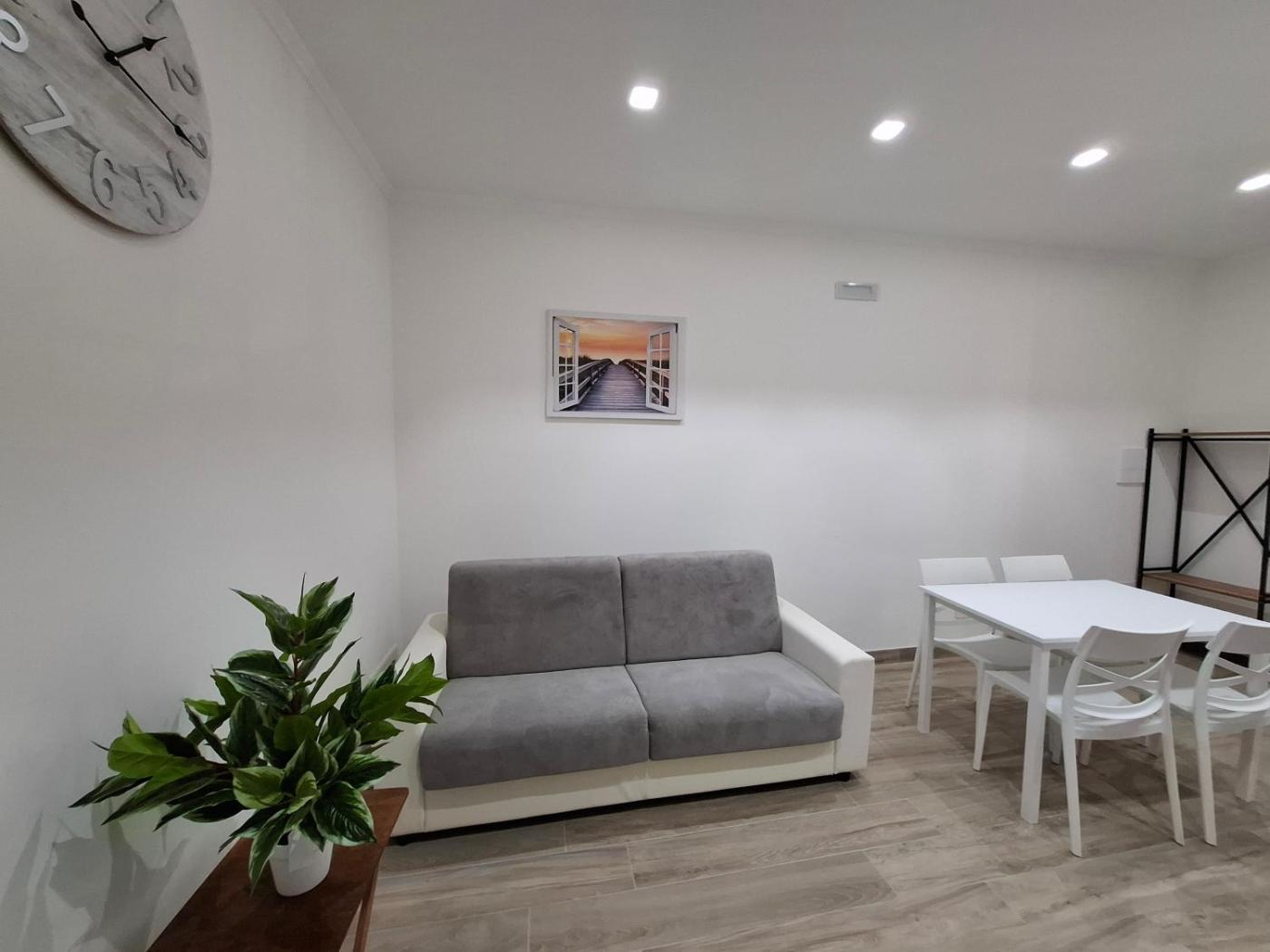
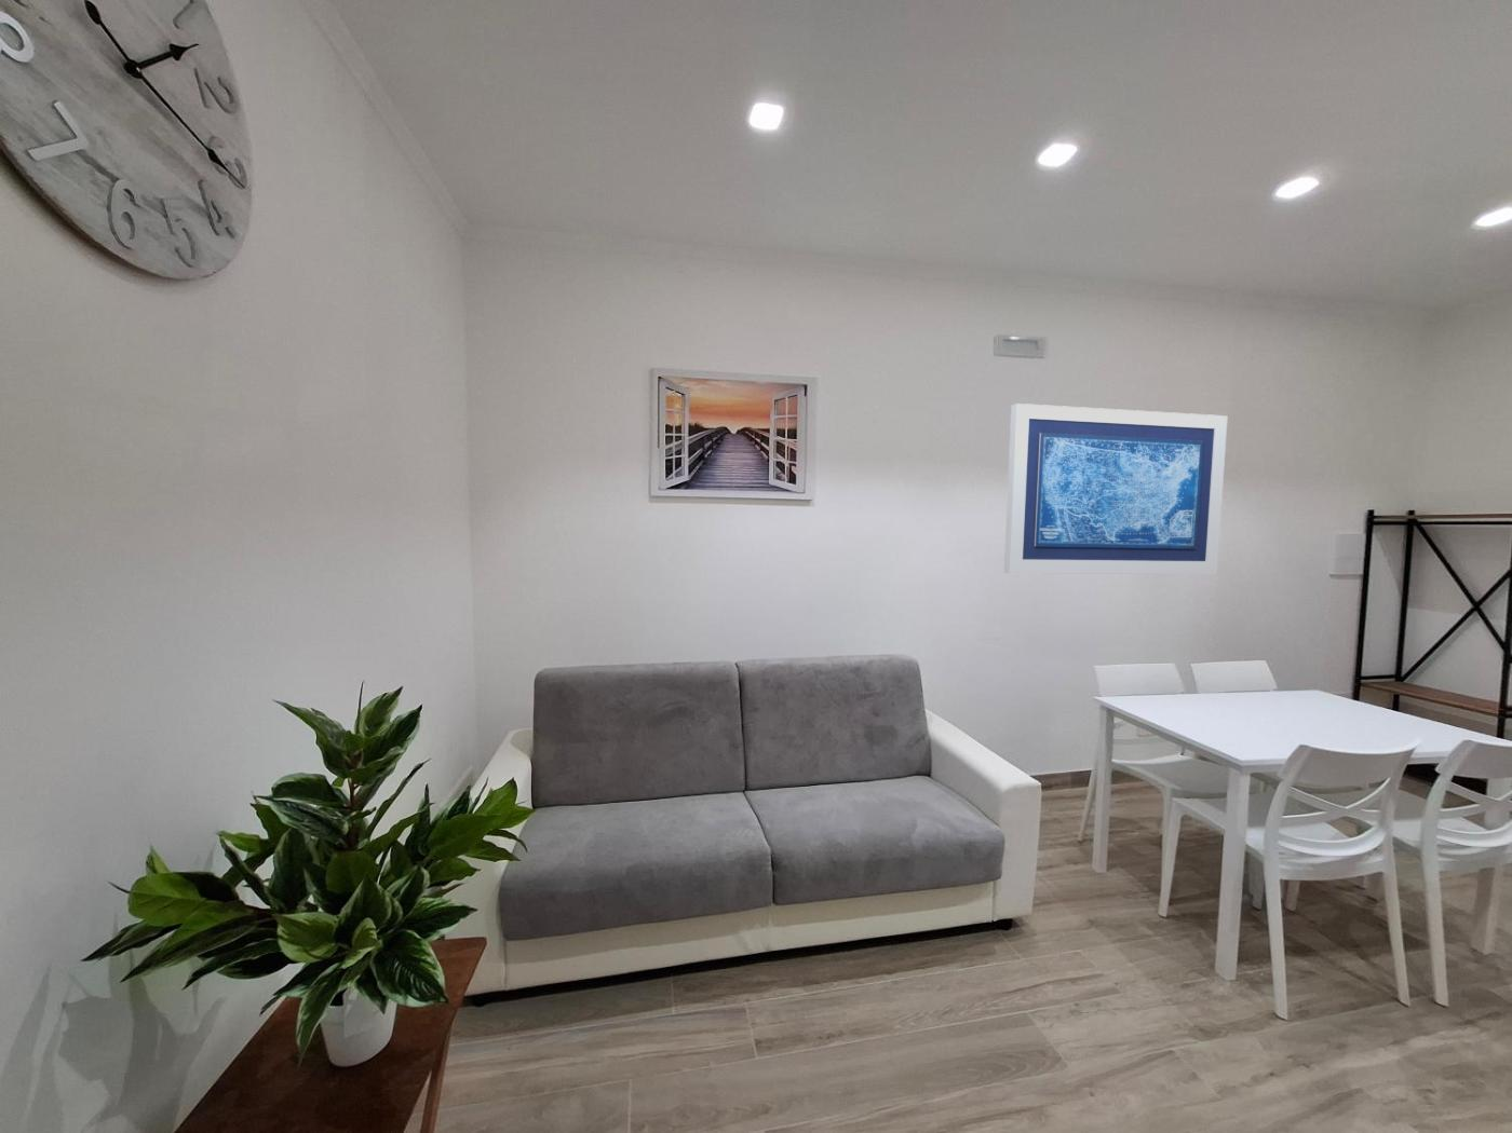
+ wall art [1004,402,1227,575]
